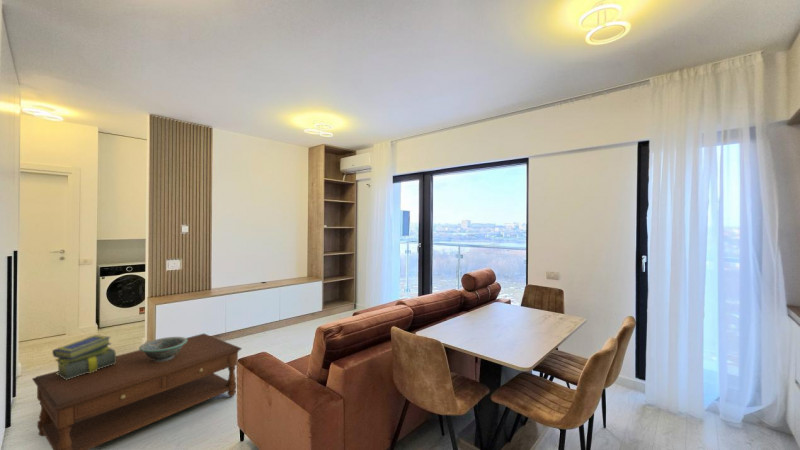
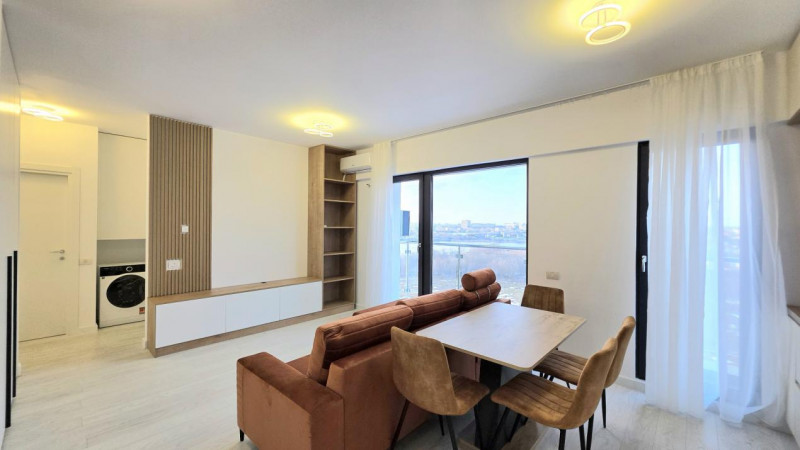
- decorative bowl [138,336,187,361]
- coffee table [31,333,243,450]
- stack of books [51,334,117,380]
